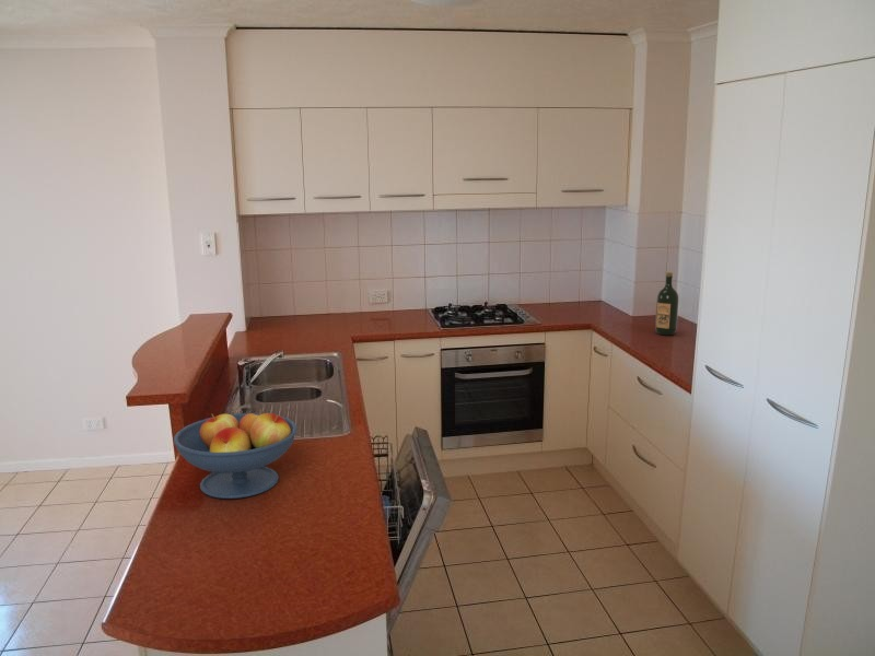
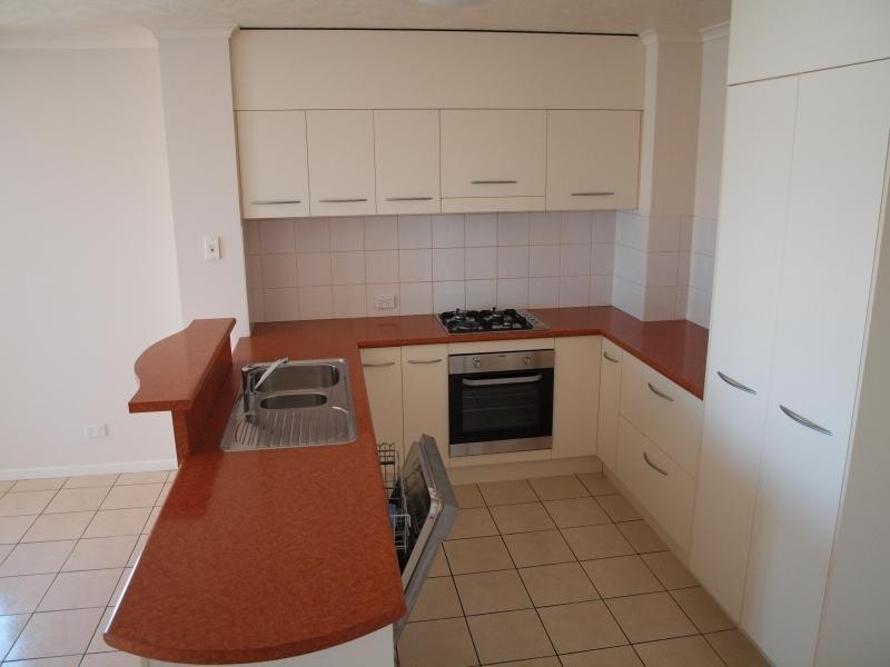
- fruit bowl [173,408,299,500]
- wine bottle [654,271,680,336]
